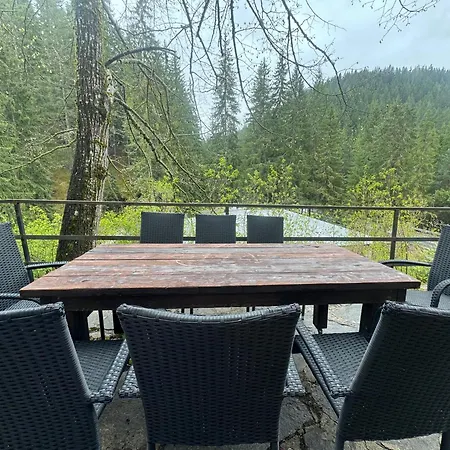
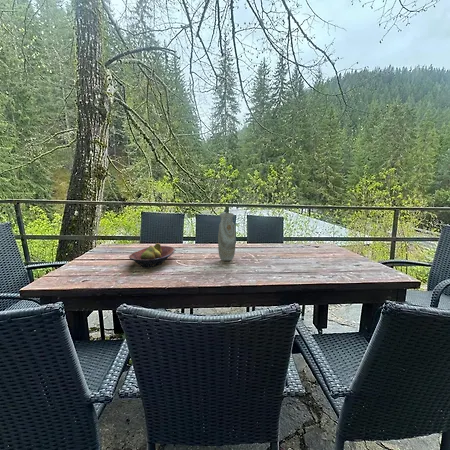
+ vase [217,212,237,262]
+ fruit bowl [128,242,176,269]
